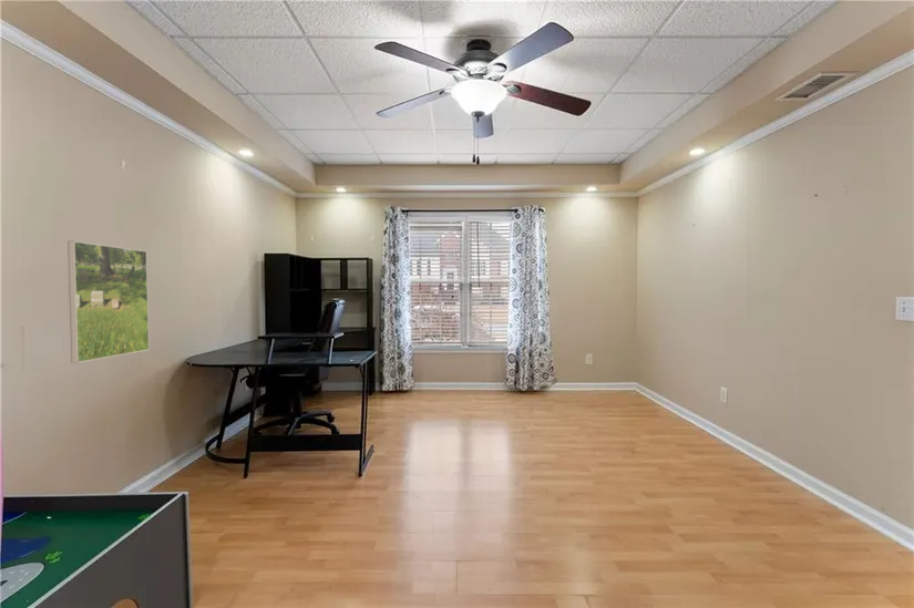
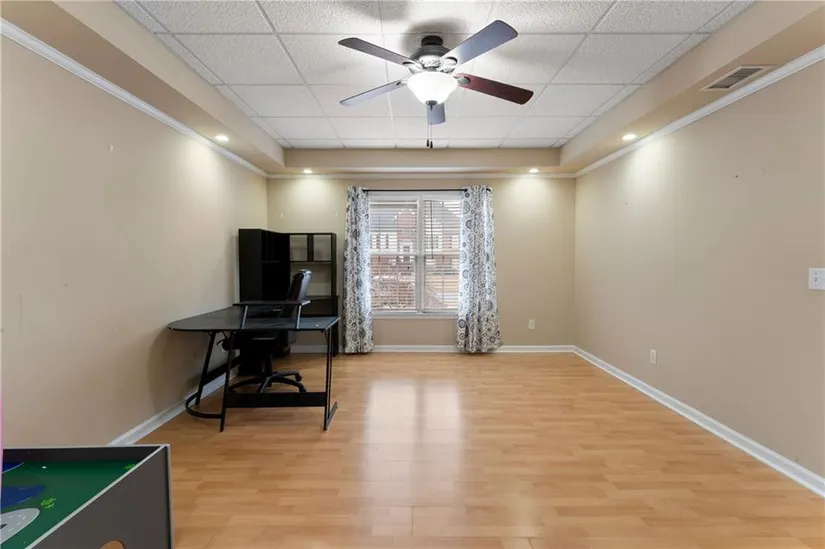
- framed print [66,240,151,364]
